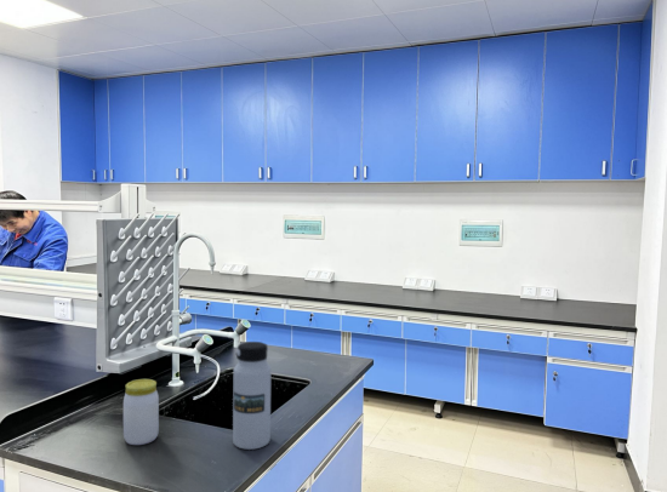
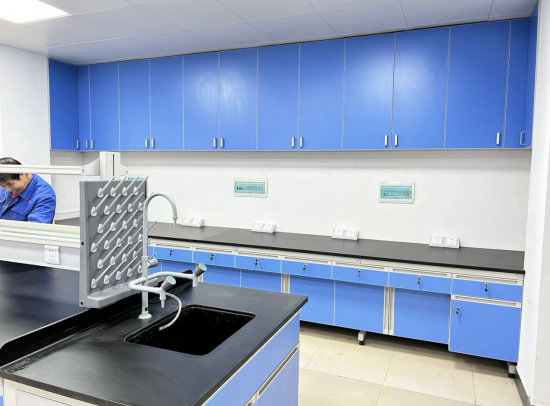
- jar [122,378,160,446]
- water bottle [232,341,272,451]
